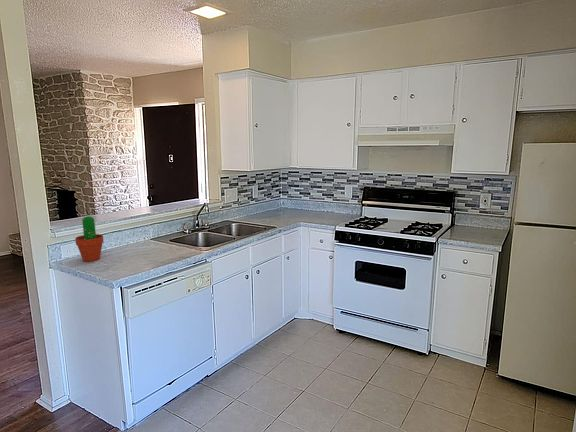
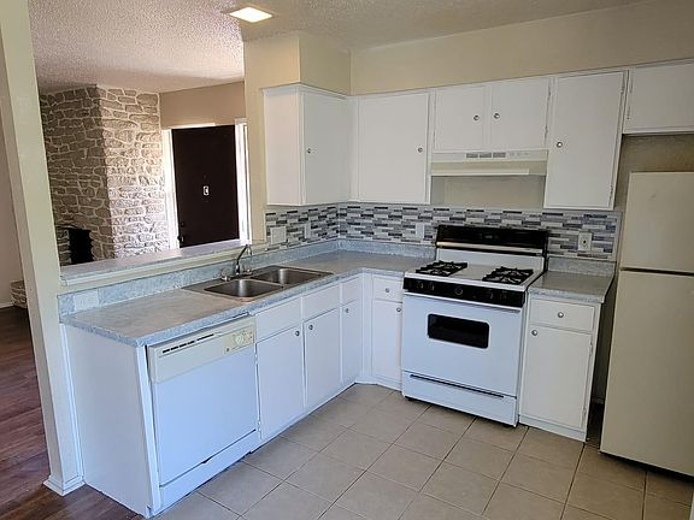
- flowerpot [74,215,105,262]
